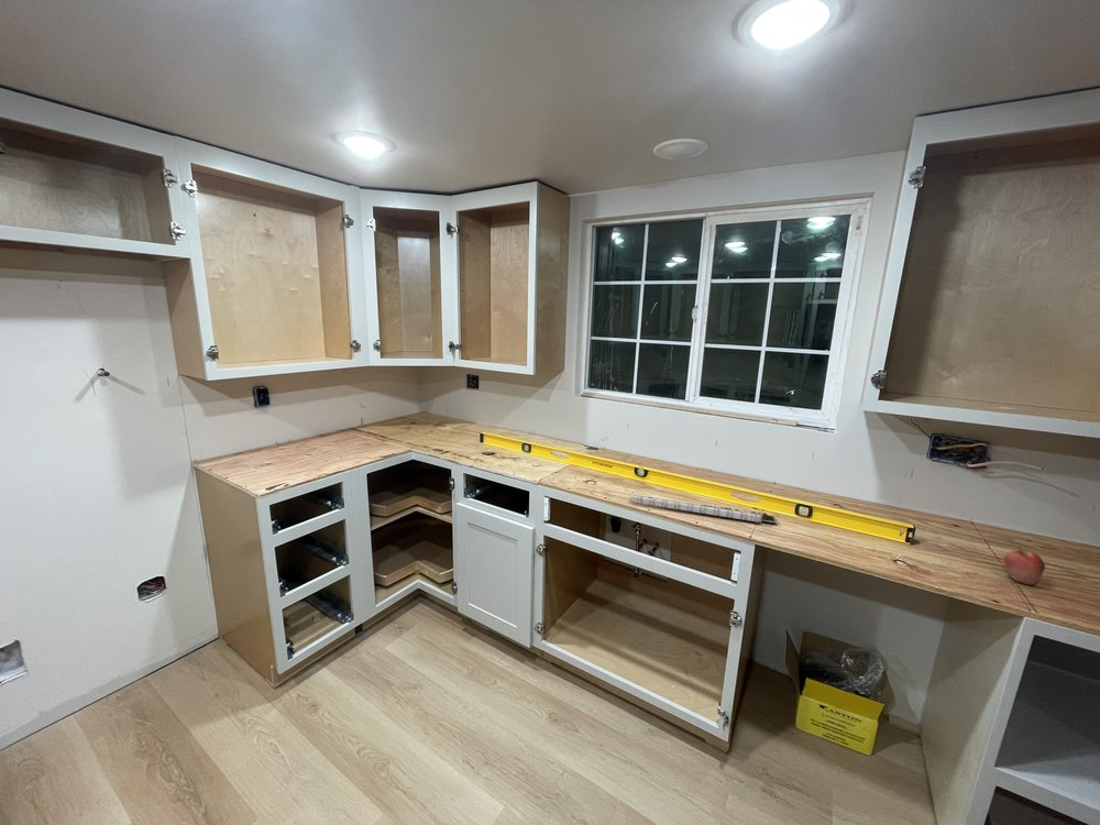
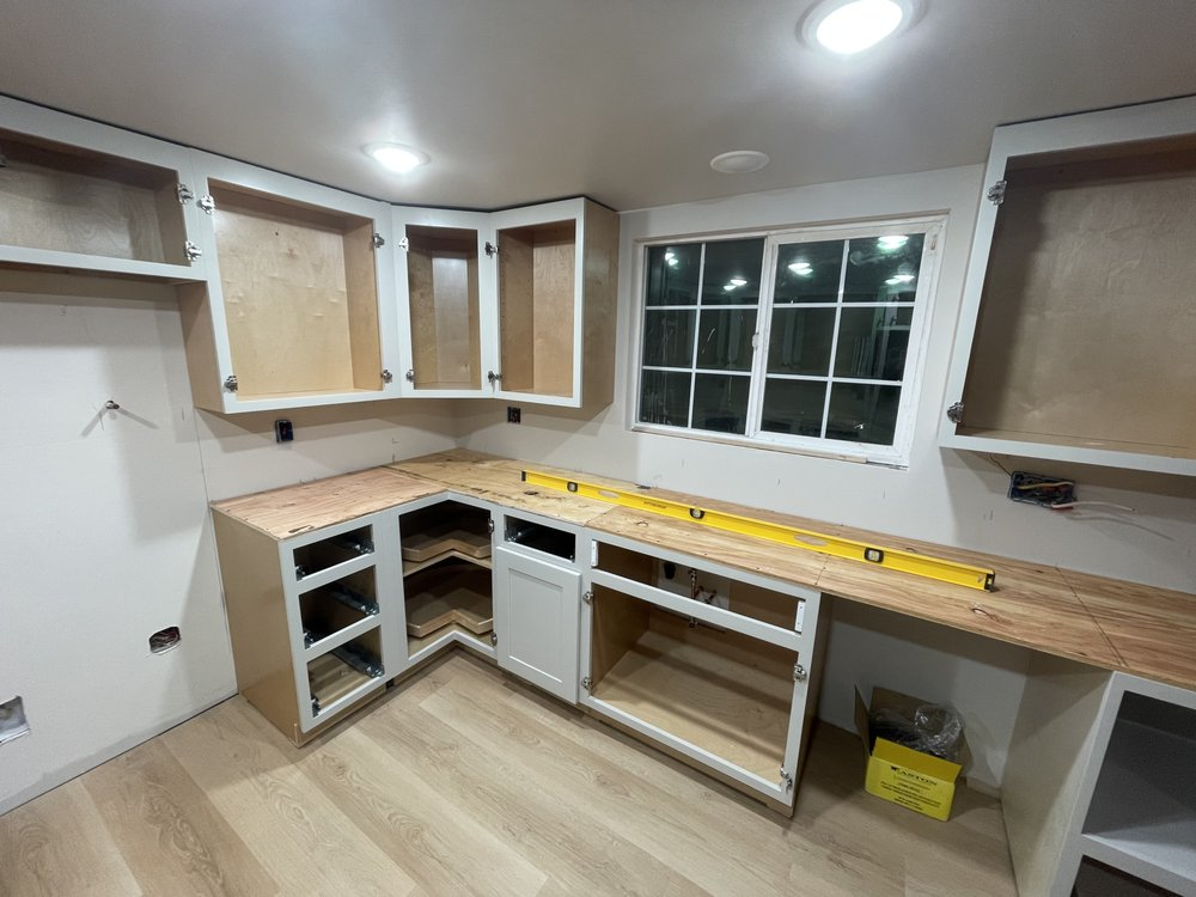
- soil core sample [629,494,779,525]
- fruit [1003,544,1046,586]
